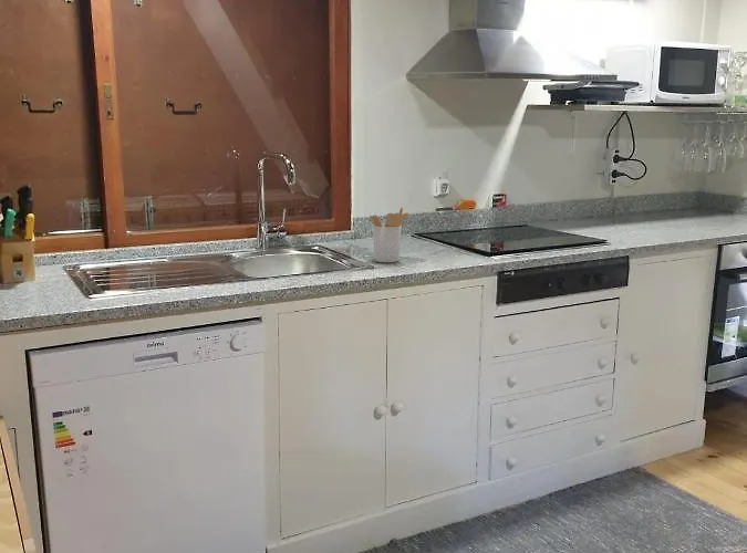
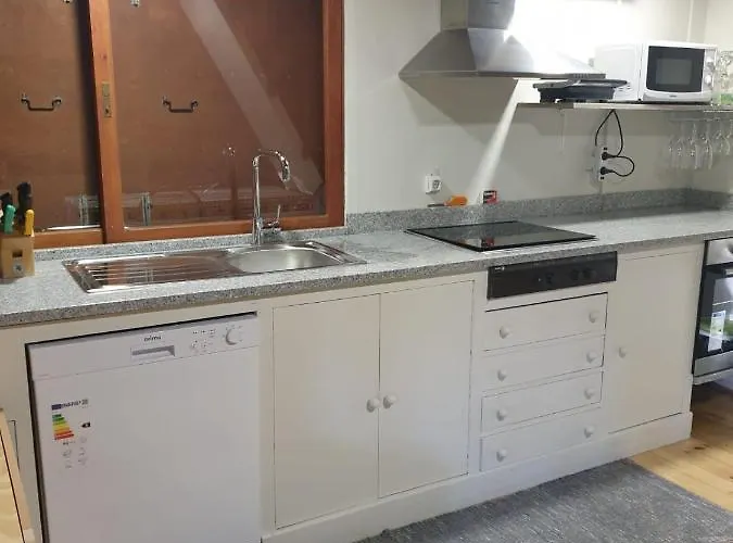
- utensil holder [369,206,409,263]
